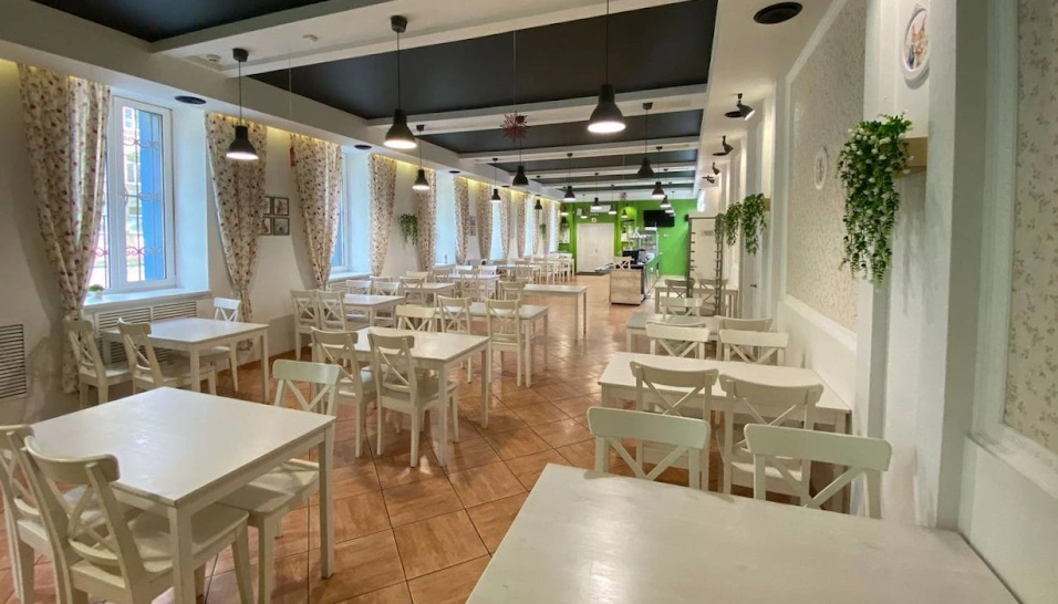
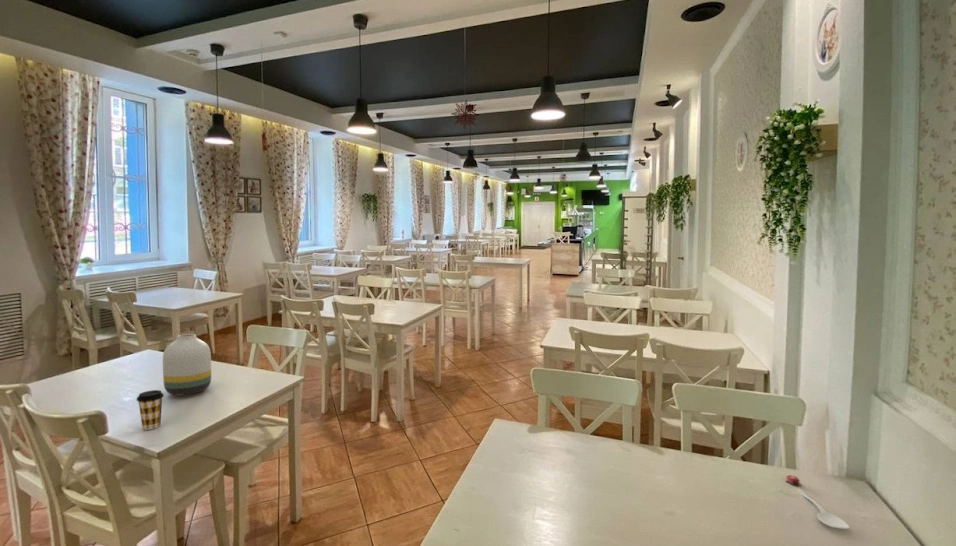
+ spoon [785,474,851,530]
+ vase [162,333,212,396]
+ coffee cup [136,389,165,431]
